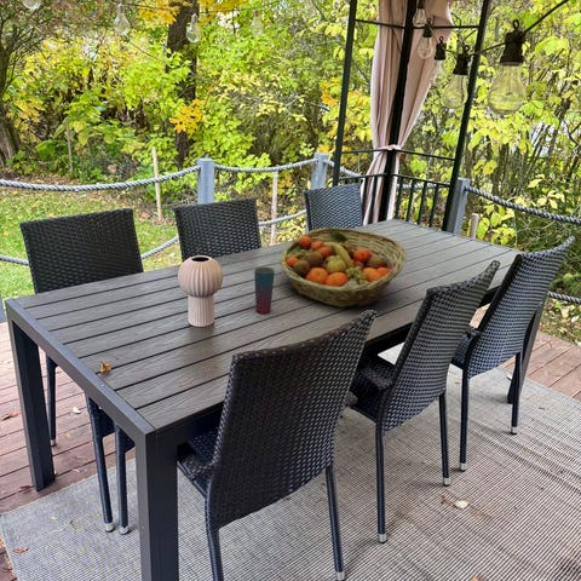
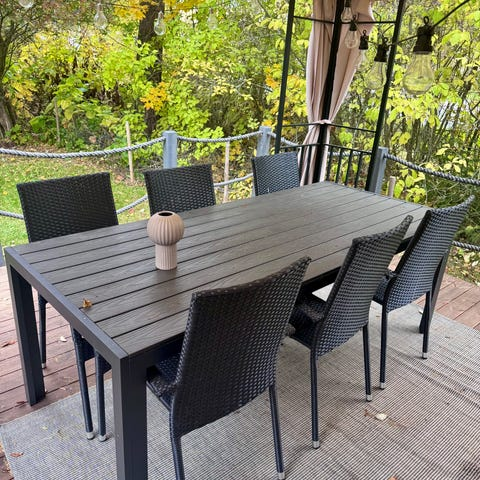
- fruit basket [278,226,408,309]
- cup [253,265,276,315]
